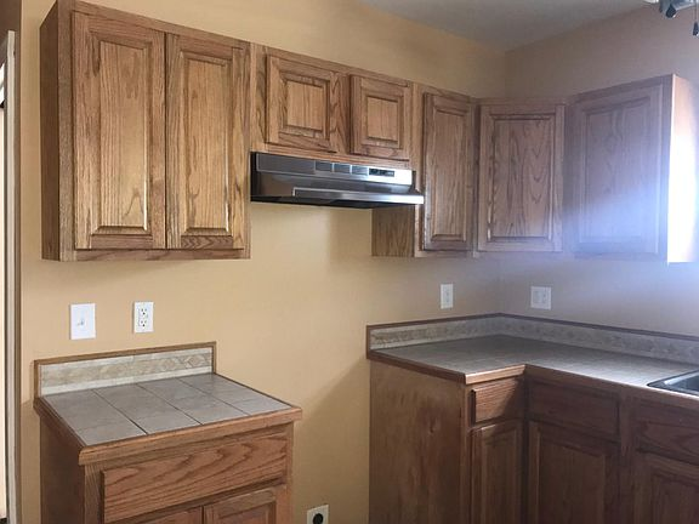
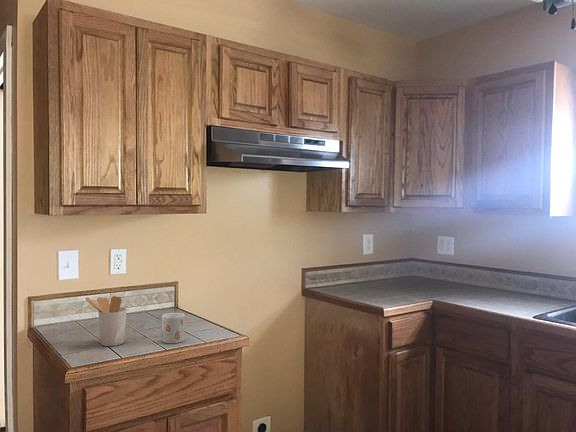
+ mug [161,312,186,344]
+ utensil holder [84,295,128,347]
